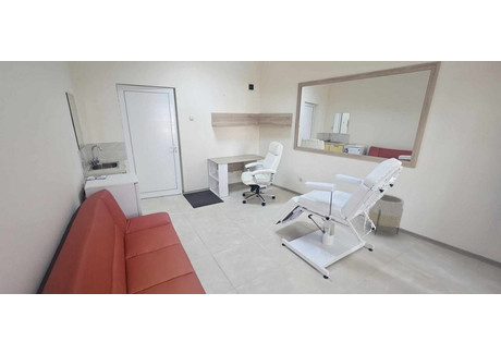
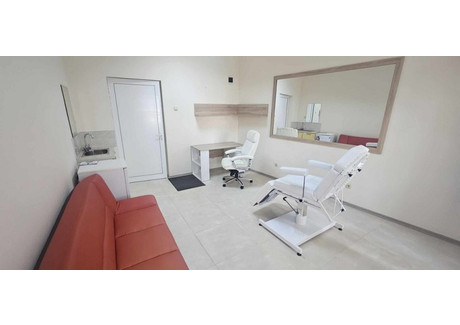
- planter [367,193,405,236]
